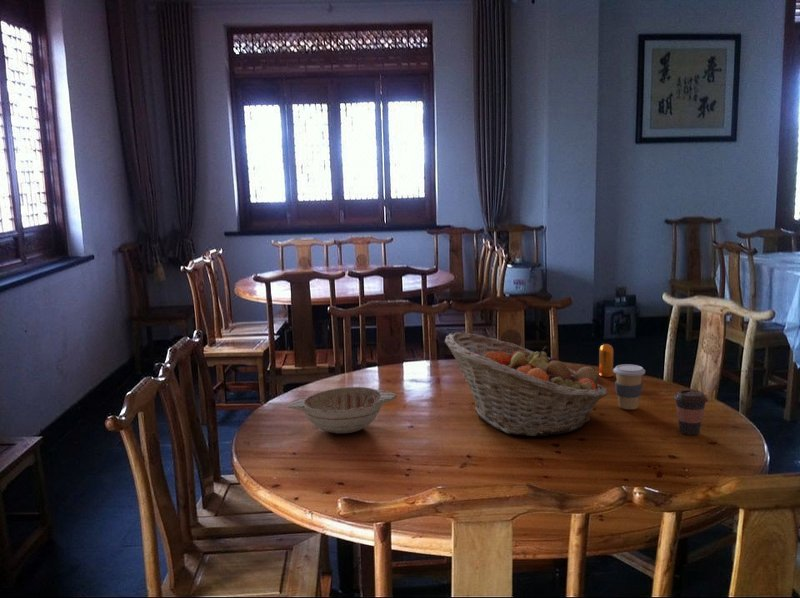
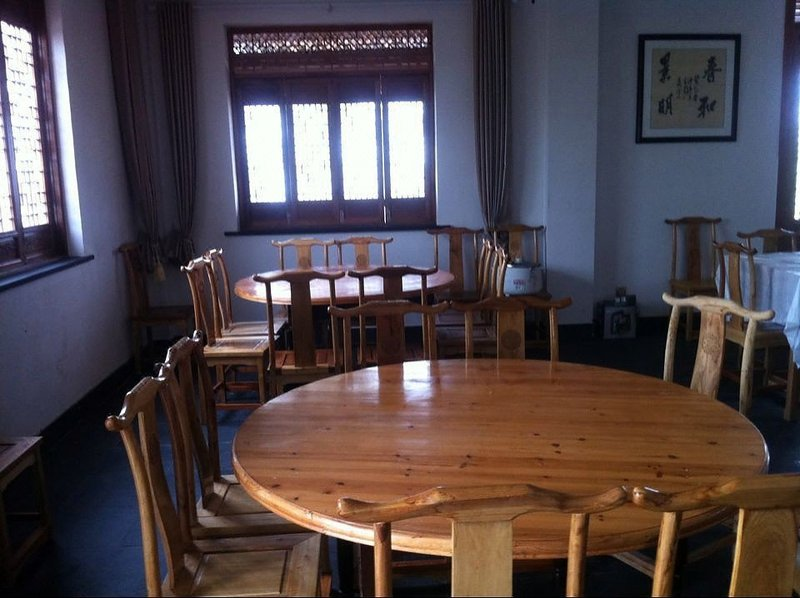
- decorative bowl [286,386,398,434]
- coffee cup [673,389,709,436]
- pepper shaker [584,343,614,378]
- fruit basket [444,332,608,437]
- coffee cup [613,363,646,410]
